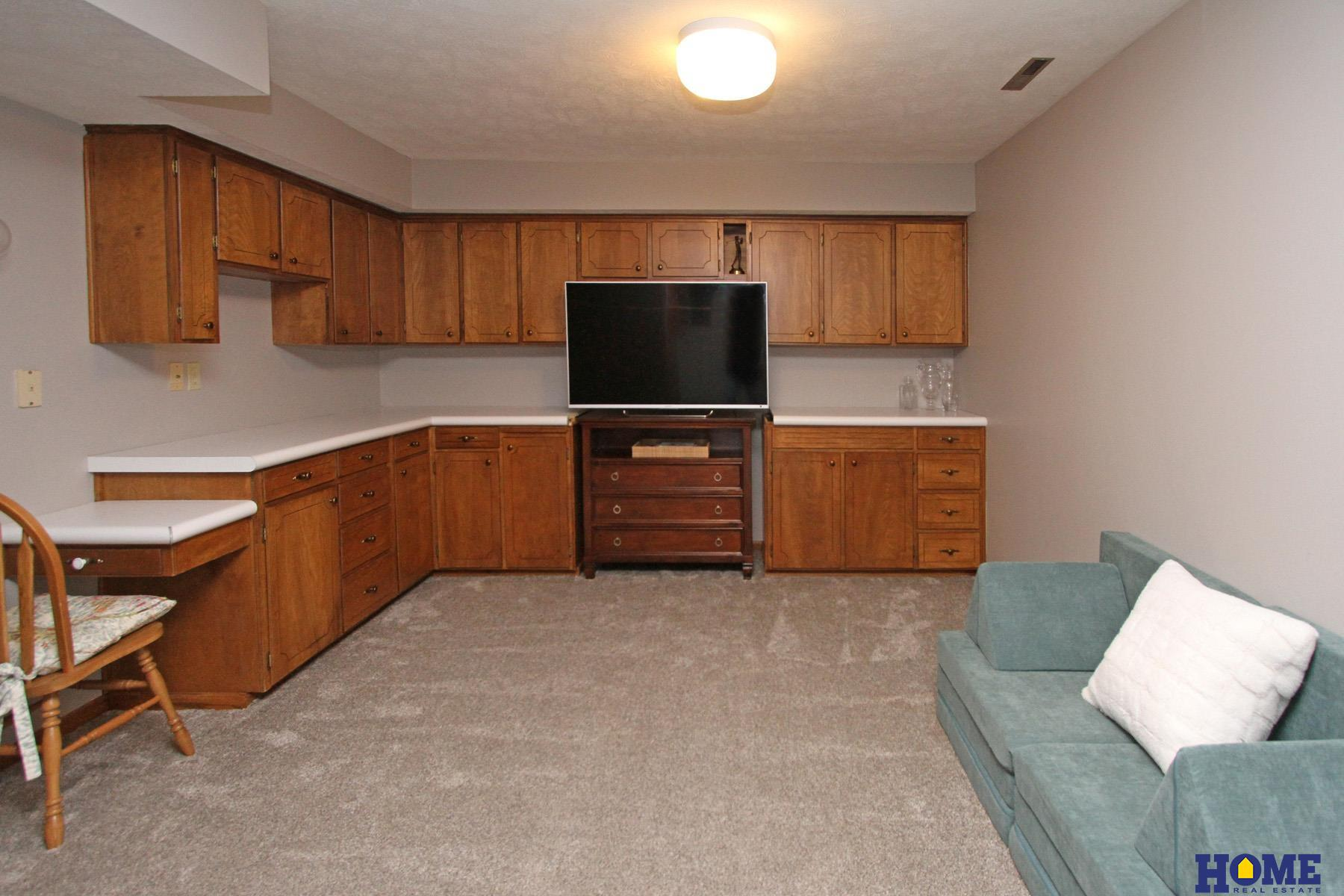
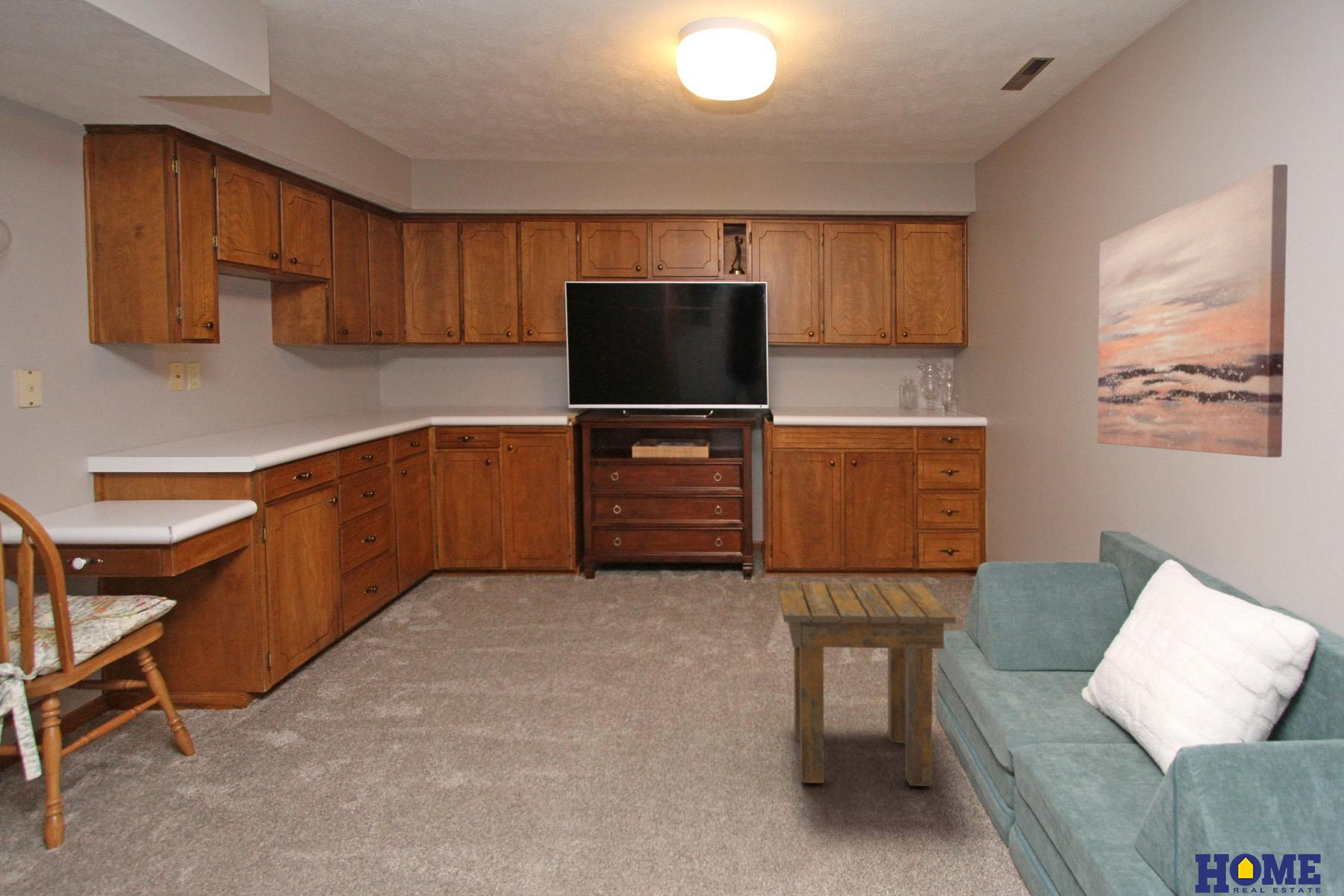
+ wall art [1097,164,1289,458]
+ side table [777,581,956,787]
